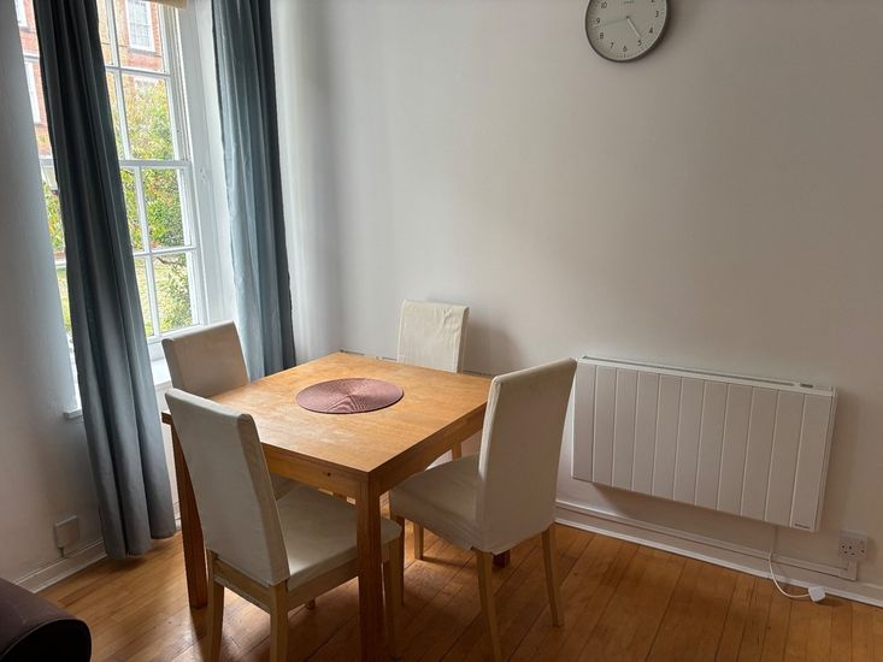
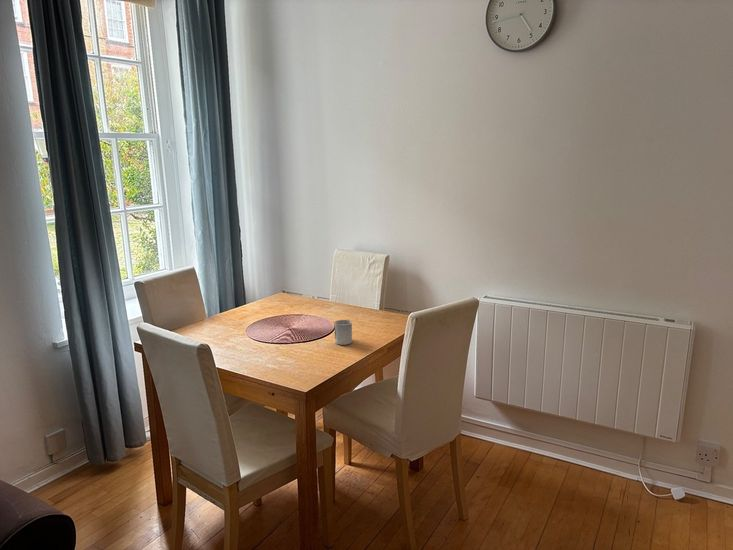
+ cup [333,319,353,346]
